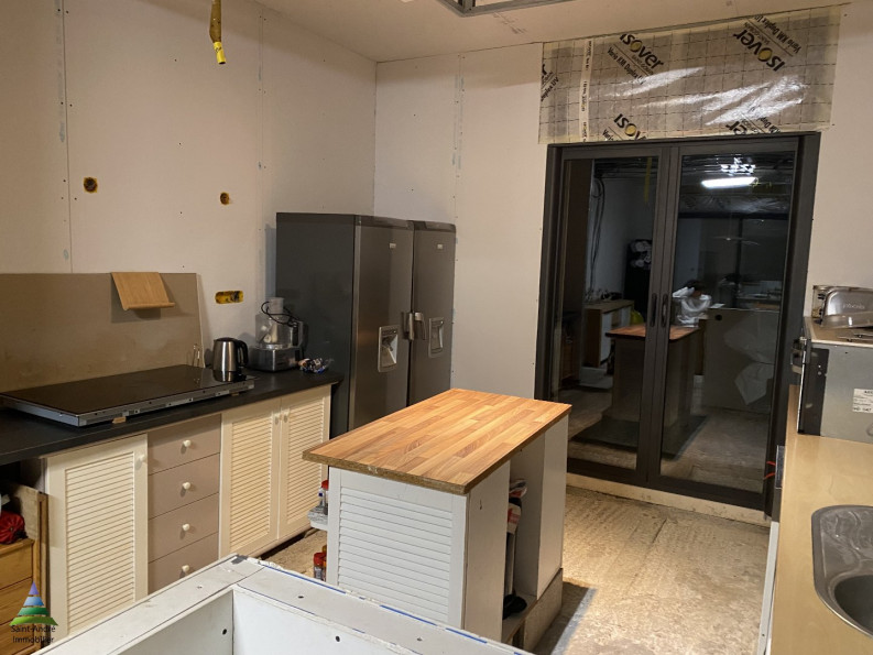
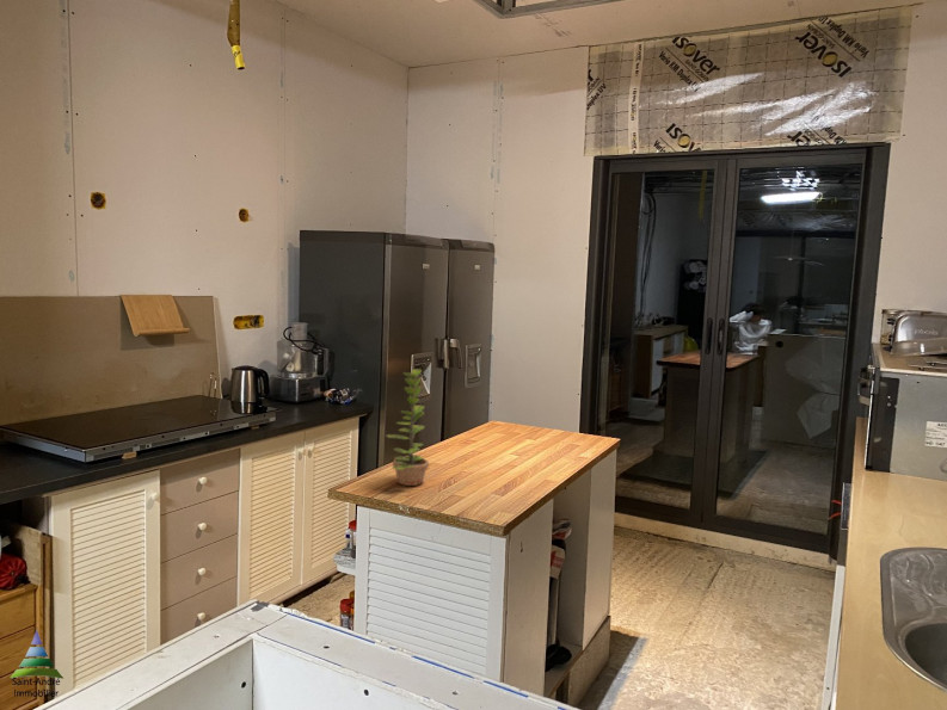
+ plant [386,368,430,487]
